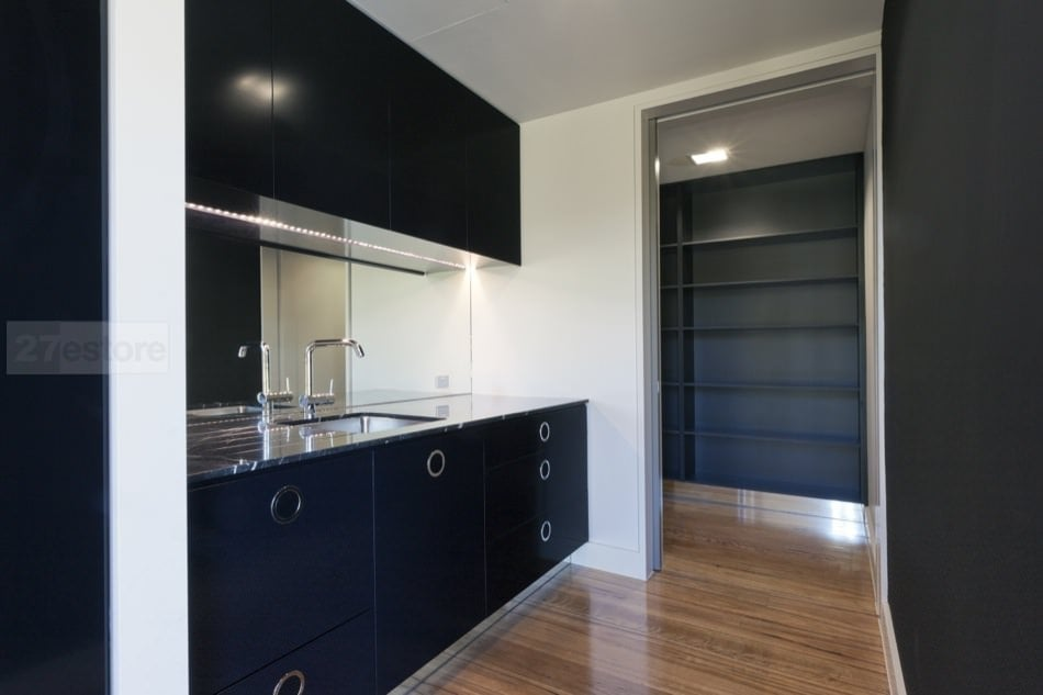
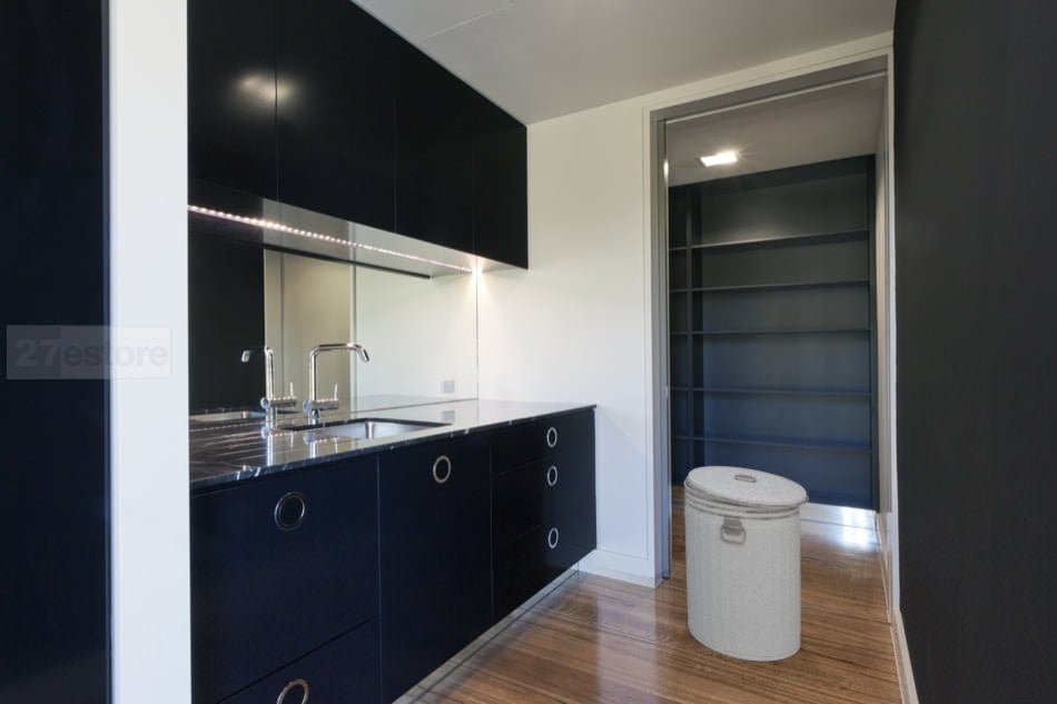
+ can [683,465,810,662]
